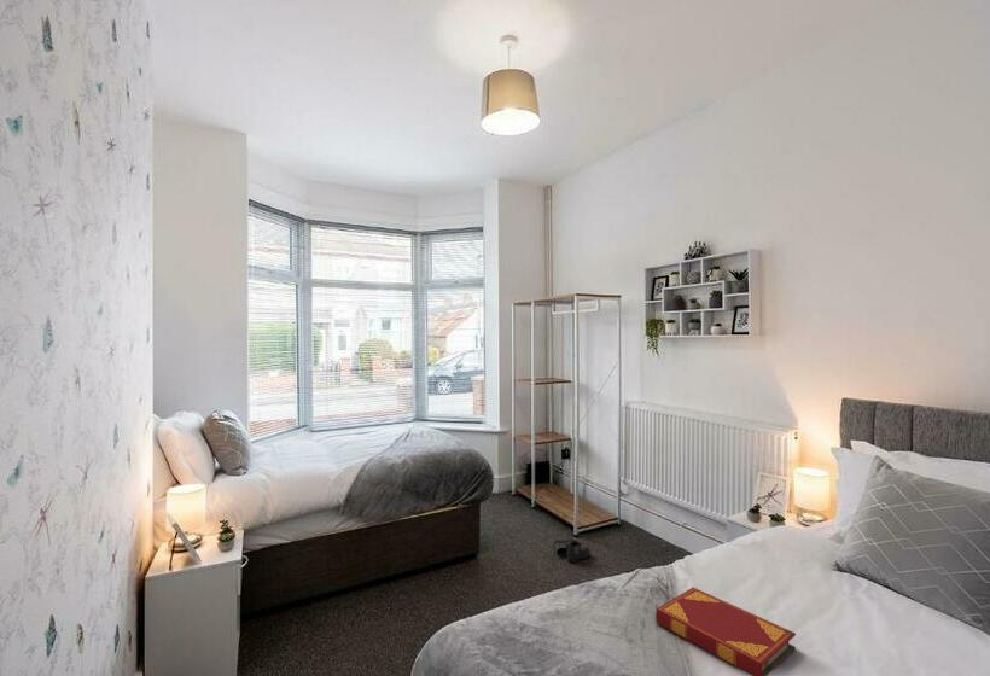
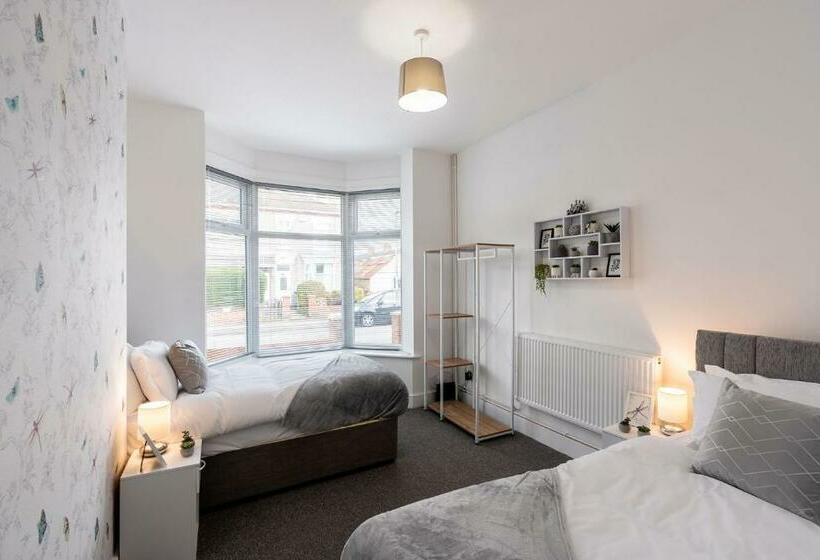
- boots [552,538,592,564]
- hardback book [654,587,797,676]
